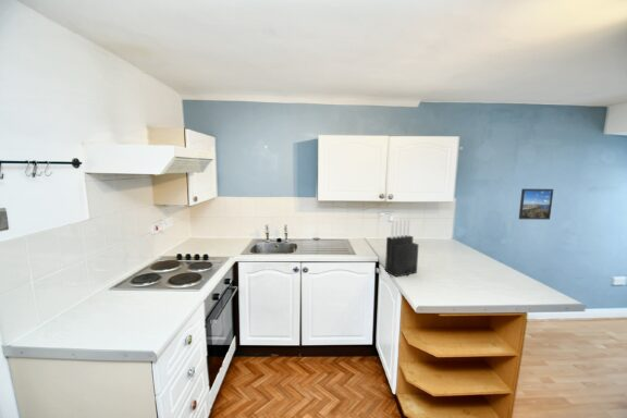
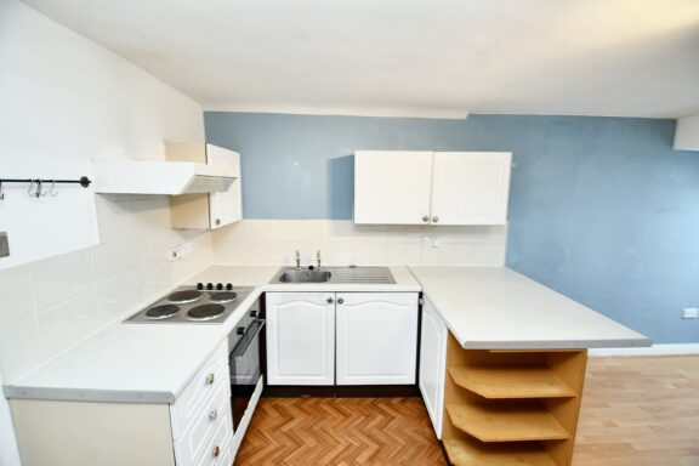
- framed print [518,187,554,221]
- knife block [384,218,419,278]
